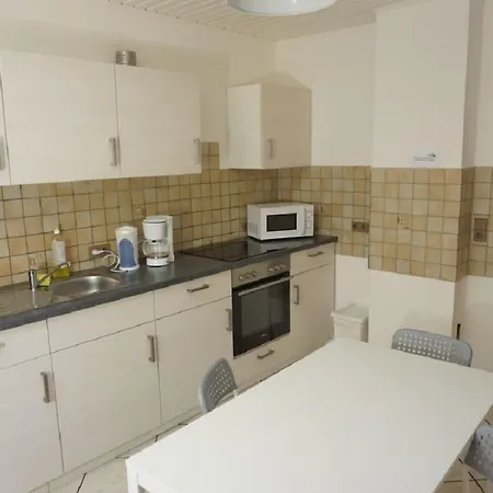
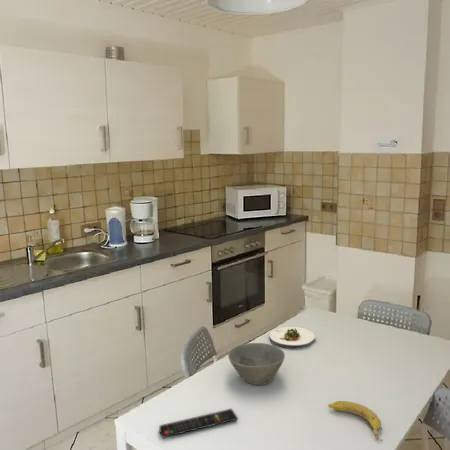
+ fruit [328,400,383,442]
+ bowl [227,342,286,386]
+ remote control [158,408,239,439]
+ salad plate [268,326,316,349]
